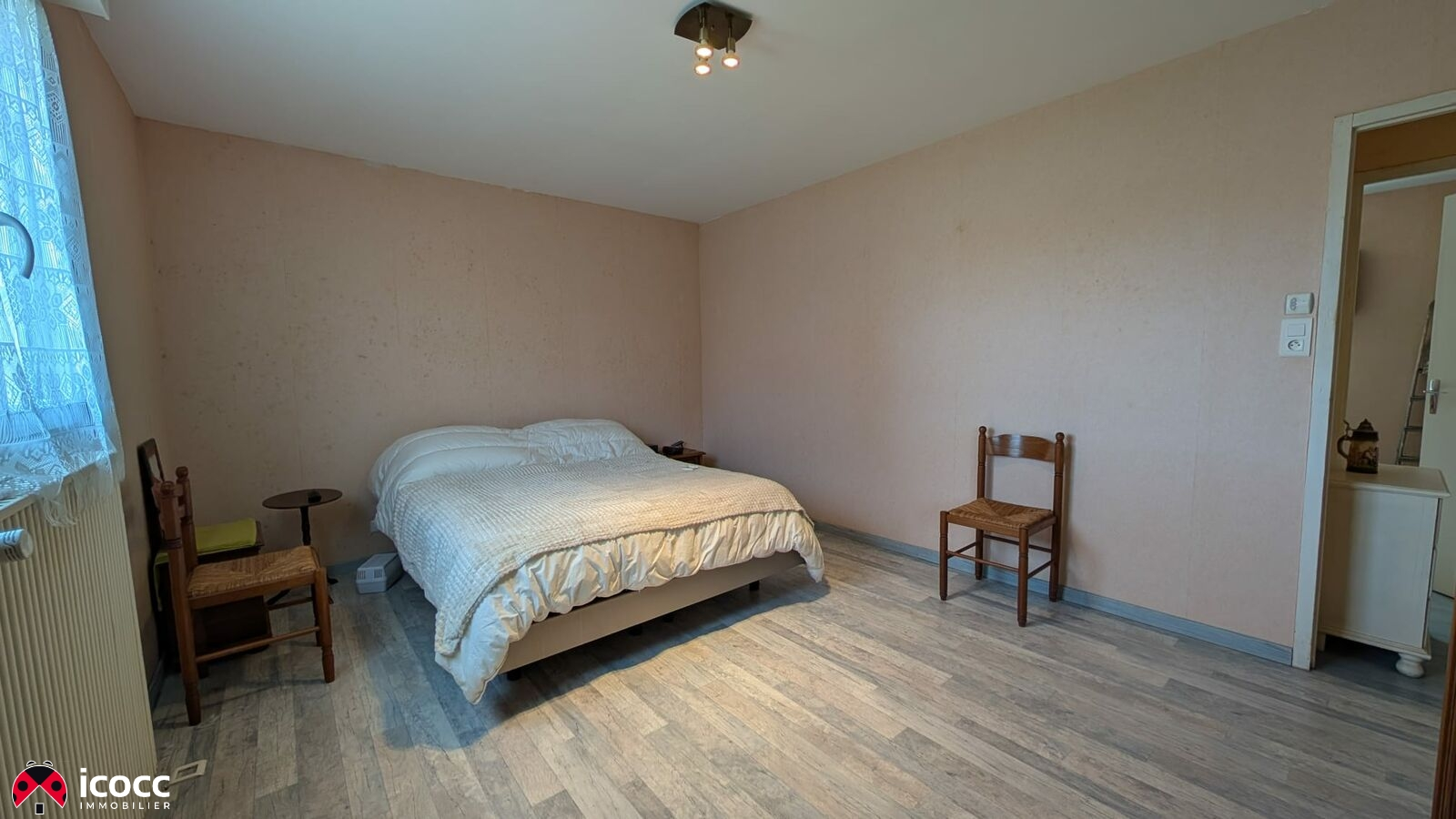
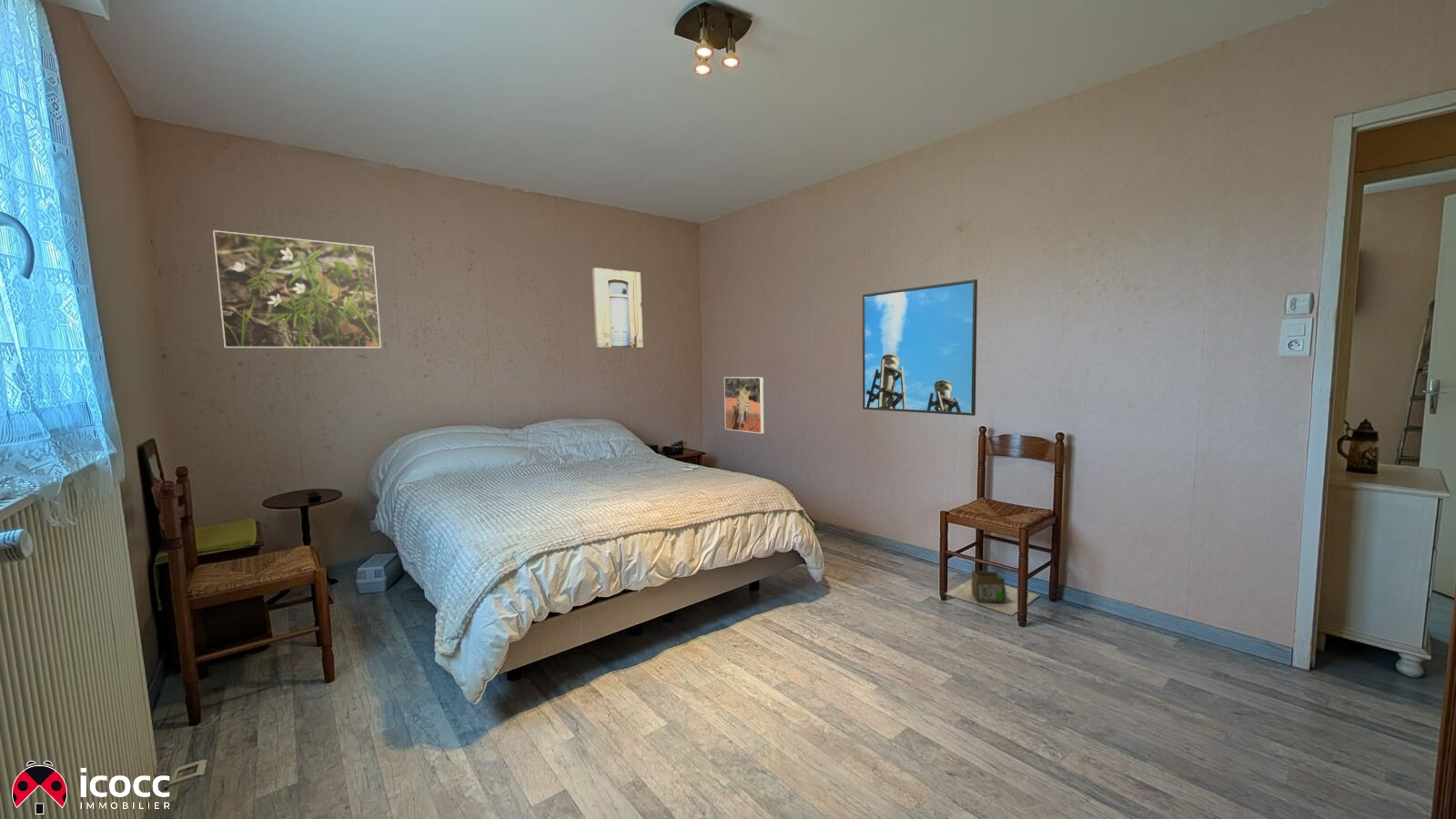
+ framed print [723,376,764,434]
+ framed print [212,229,382,349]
+ wall art [591,267,644,349]
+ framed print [862,278,978,417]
+ cardboard box [945,570,1041,617]
